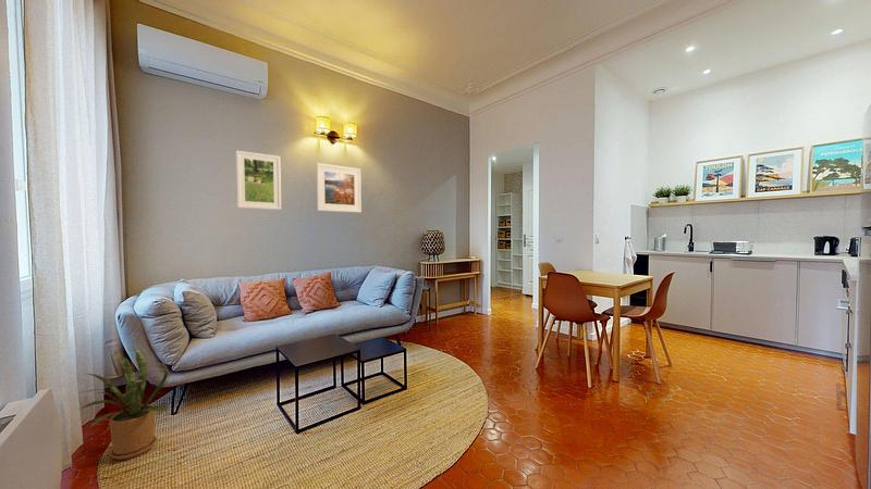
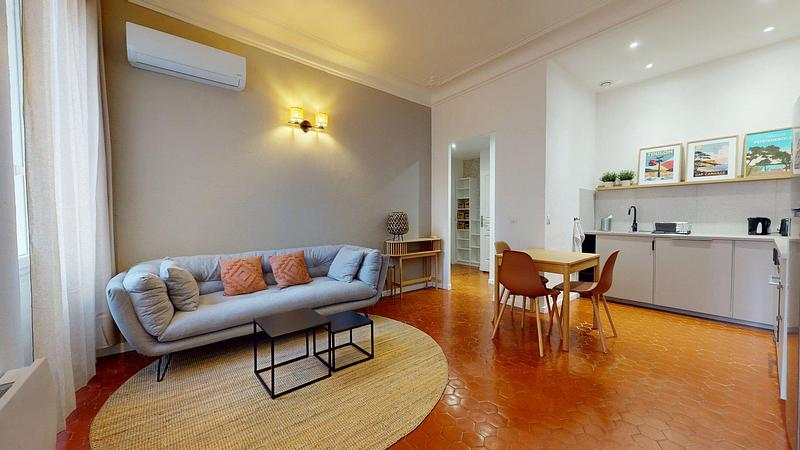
- house plant [77,347,169,461]
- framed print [235,149,282,211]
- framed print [316,162,363,213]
